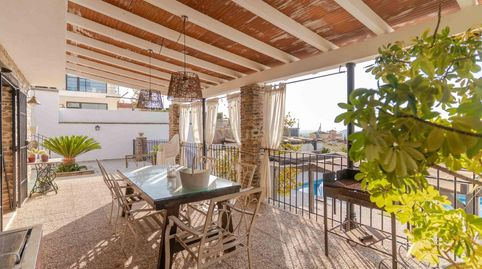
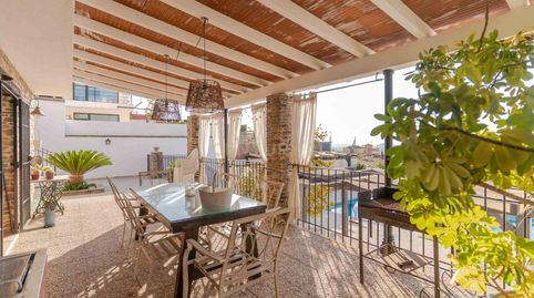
+ watering can [35,203,63,228]
